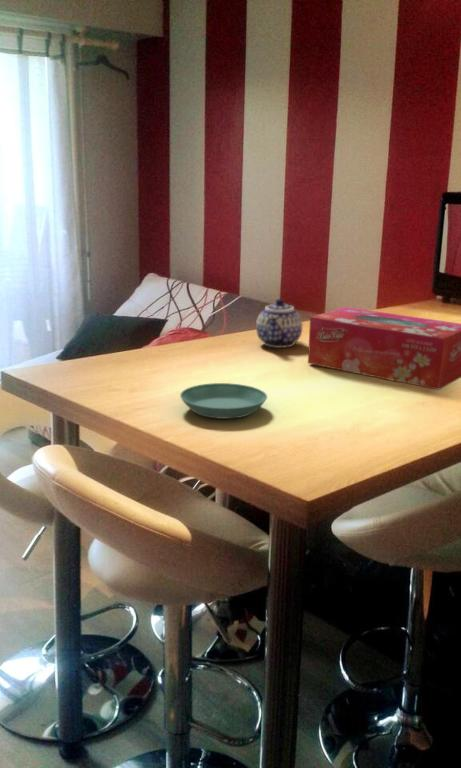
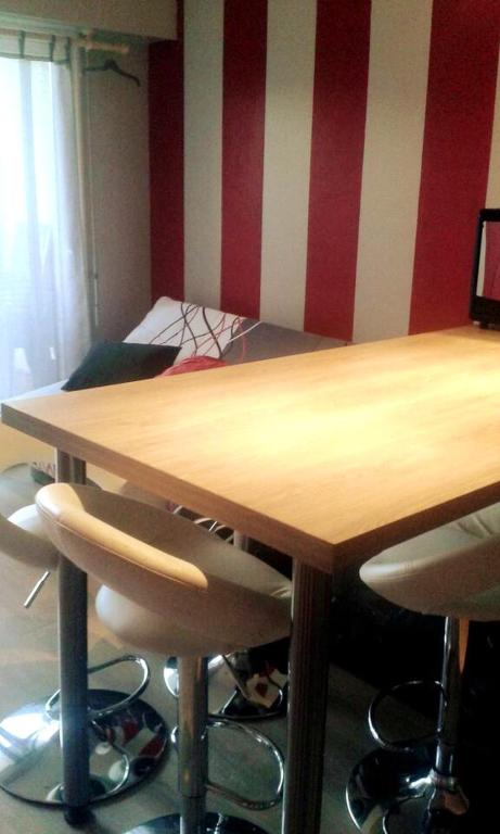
- saucer [179,382,268,420]
- teapot [255,298,303,349]
- tissue box [307,306,461,391]
